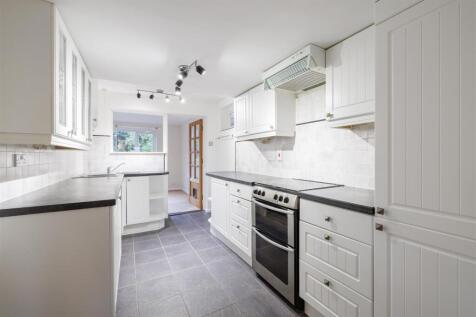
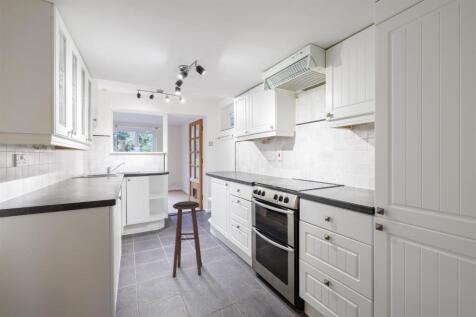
+ stool [172,200,203,278]
